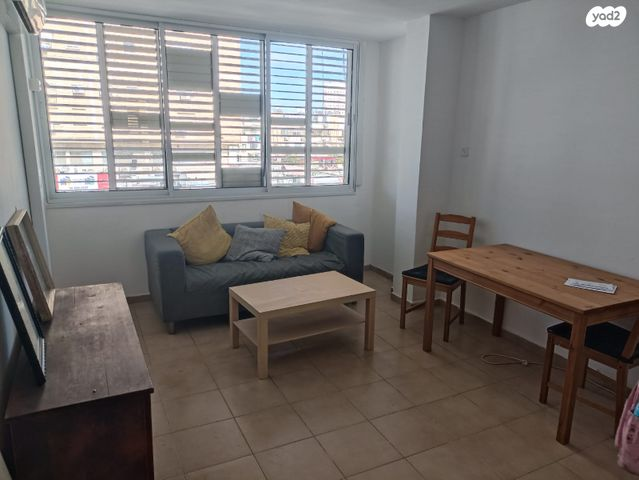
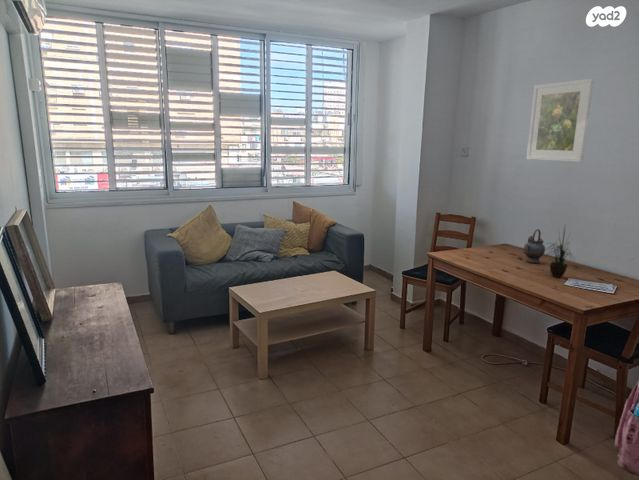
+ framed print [525,77,595,163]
+ potted plant [544,225,576,279]
+ teapot [522,228,546,264]
